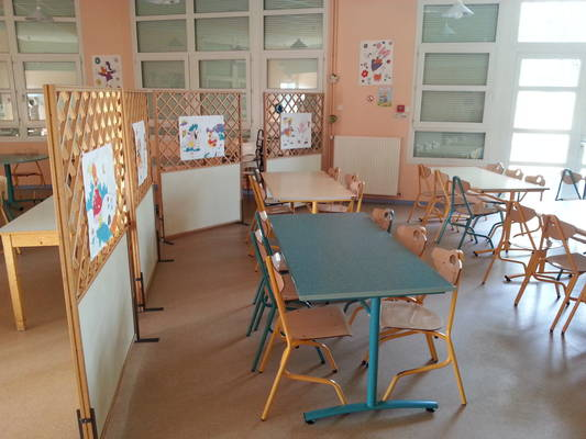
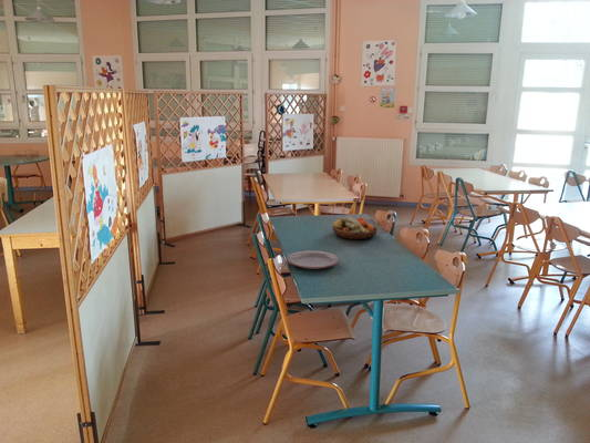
+ fruit bowl [331,216,379,240]
+ plate [286,250,340,270]
